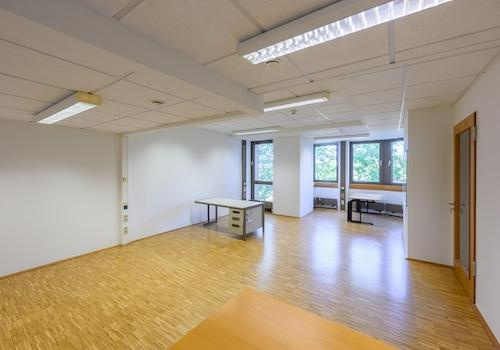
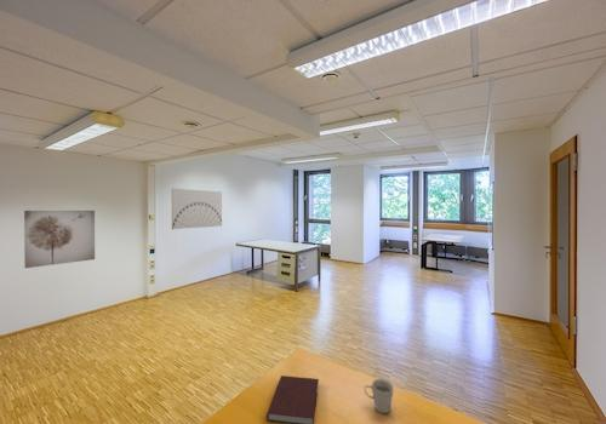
+ wall art [23,210,96,269]
+ mug [364,378,395,414]
+ notebook [265,374,320,424]
+ wall art [171,188,223,230]
